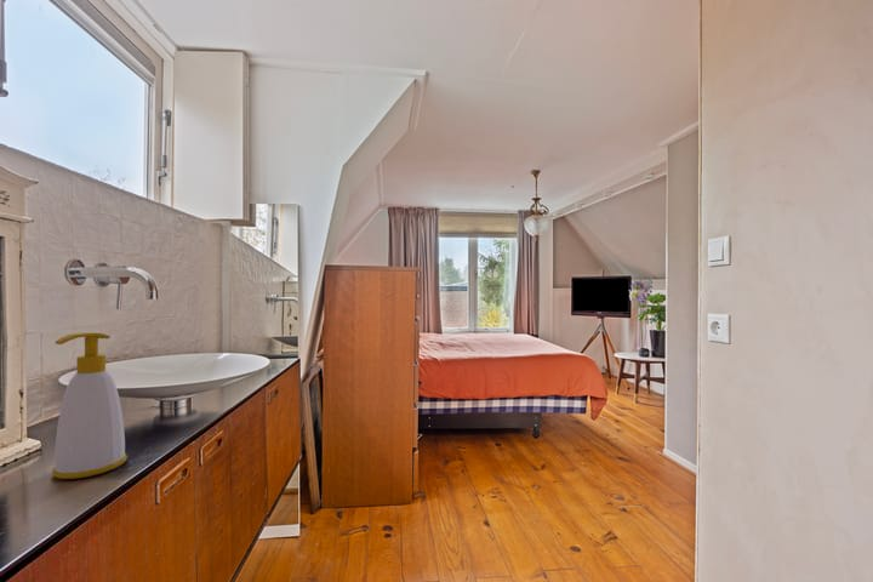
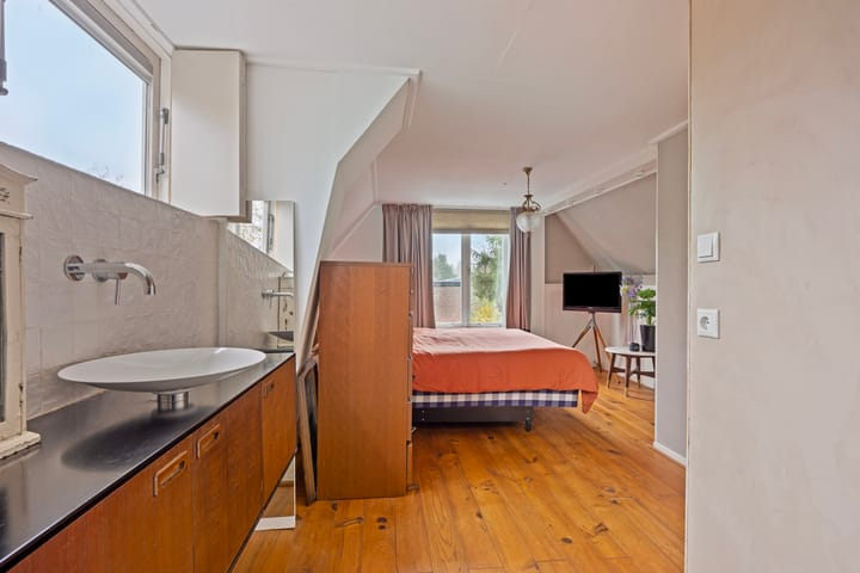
- soap bottle [51,331,129,480]
